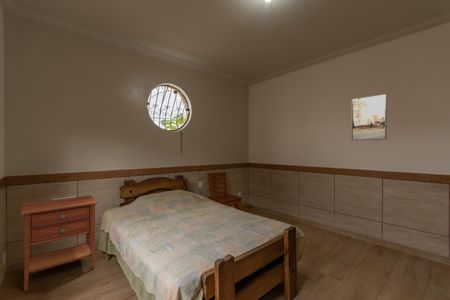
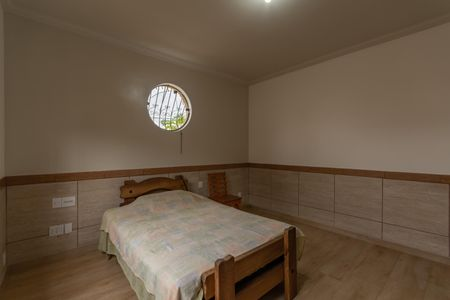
- nightstand [19,194,99,292]
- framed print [350,92,388,141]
